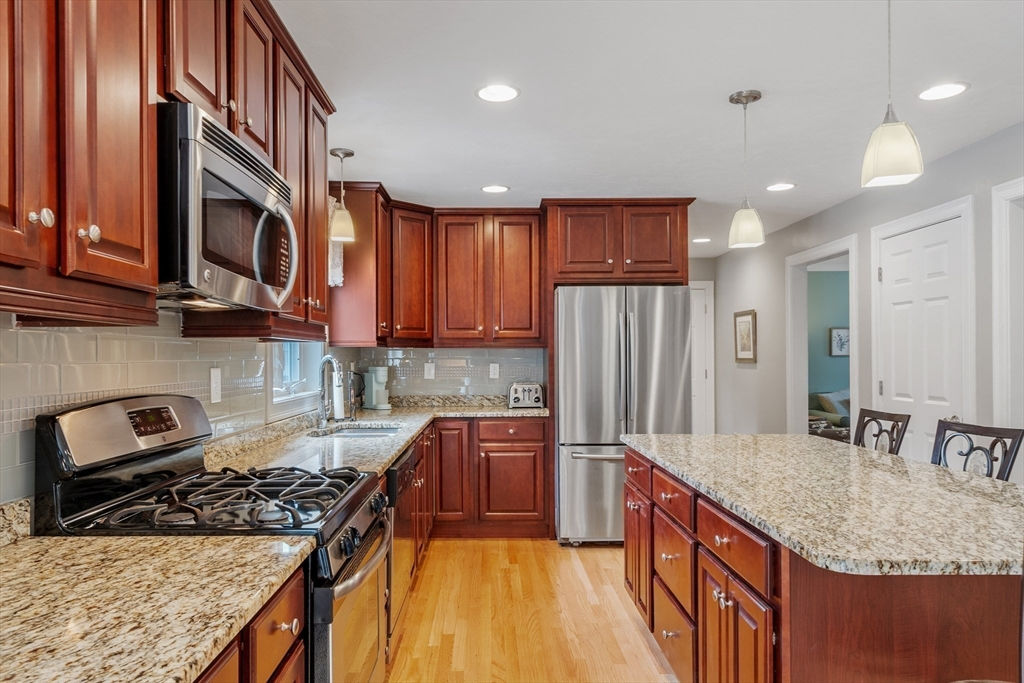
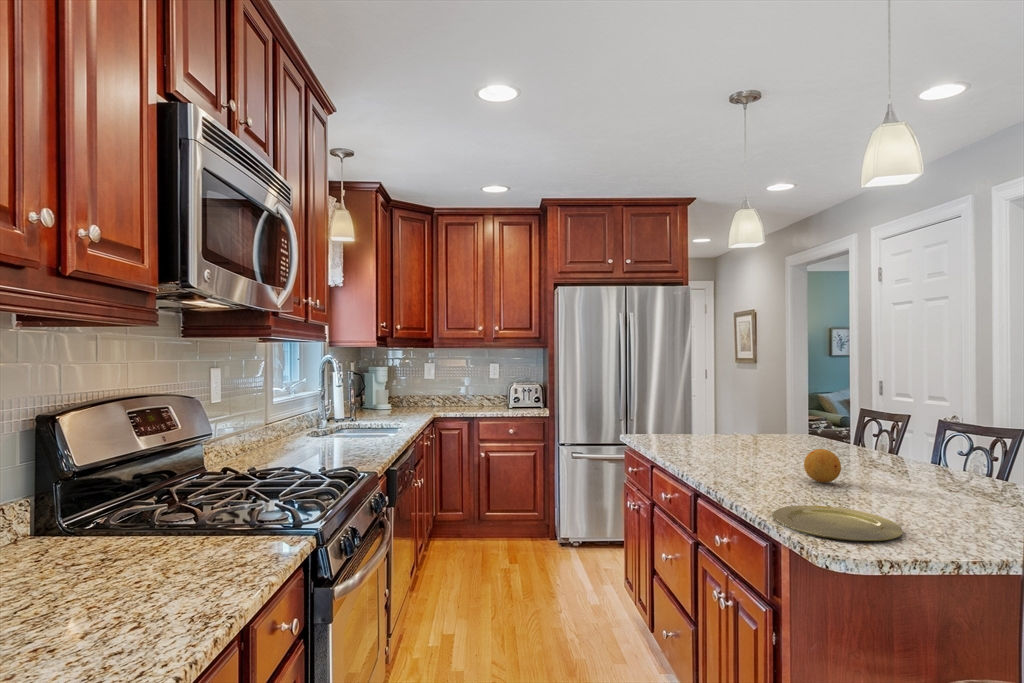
+ fruit [803,448,842,484]
+ plate [772,504,904,542]
